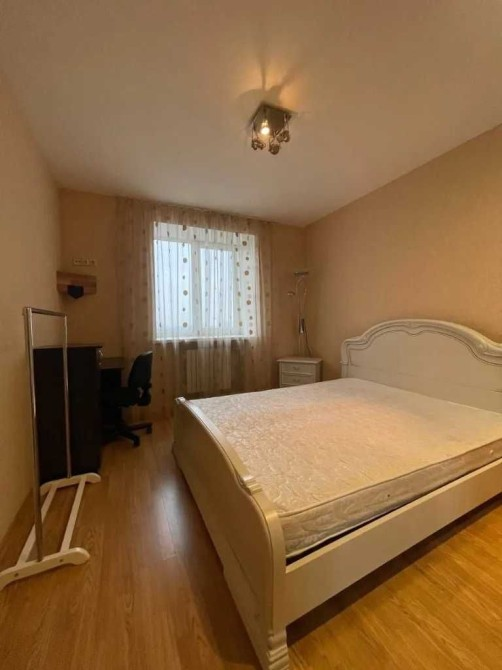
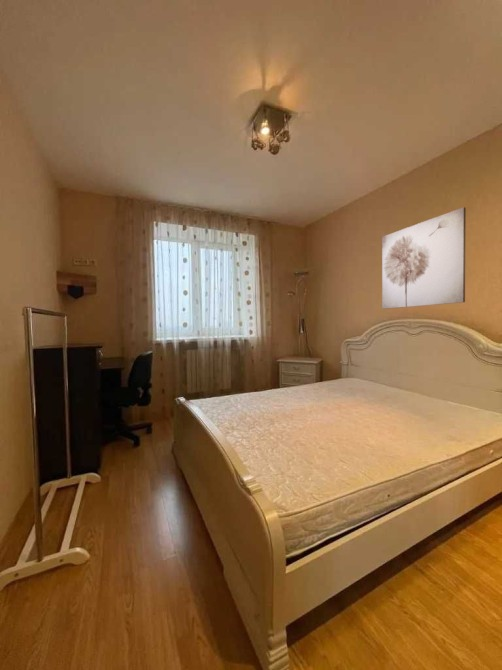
+ wall art [381,206,467,310]
